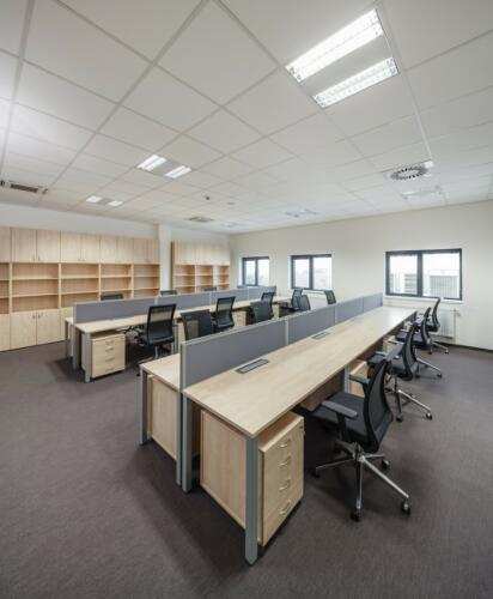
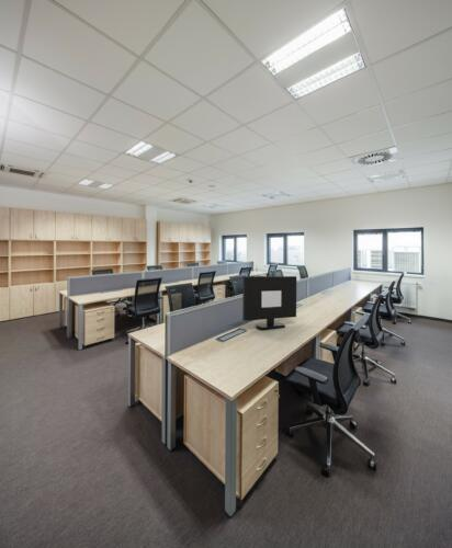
+ monitor [241,275,297,331]
